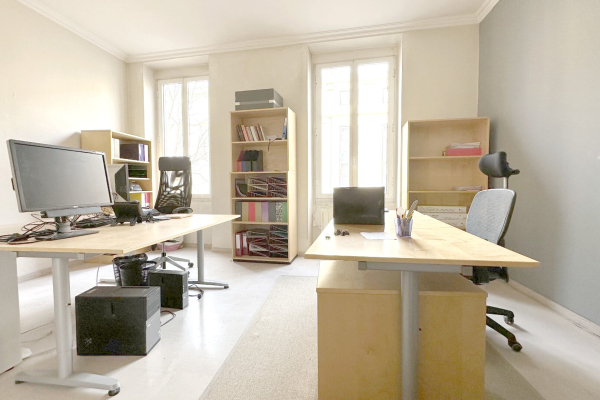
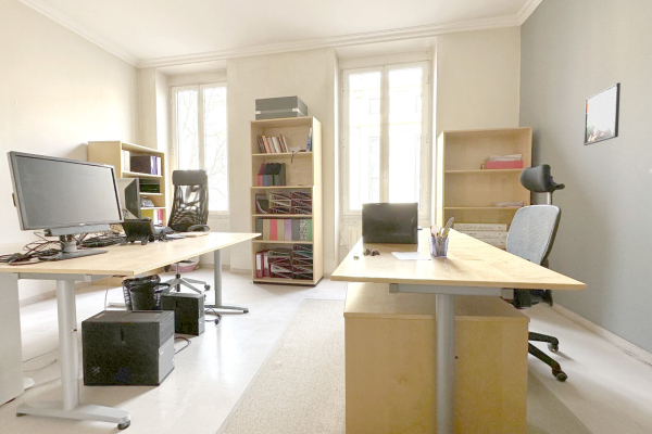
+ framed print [582,81,622,146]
